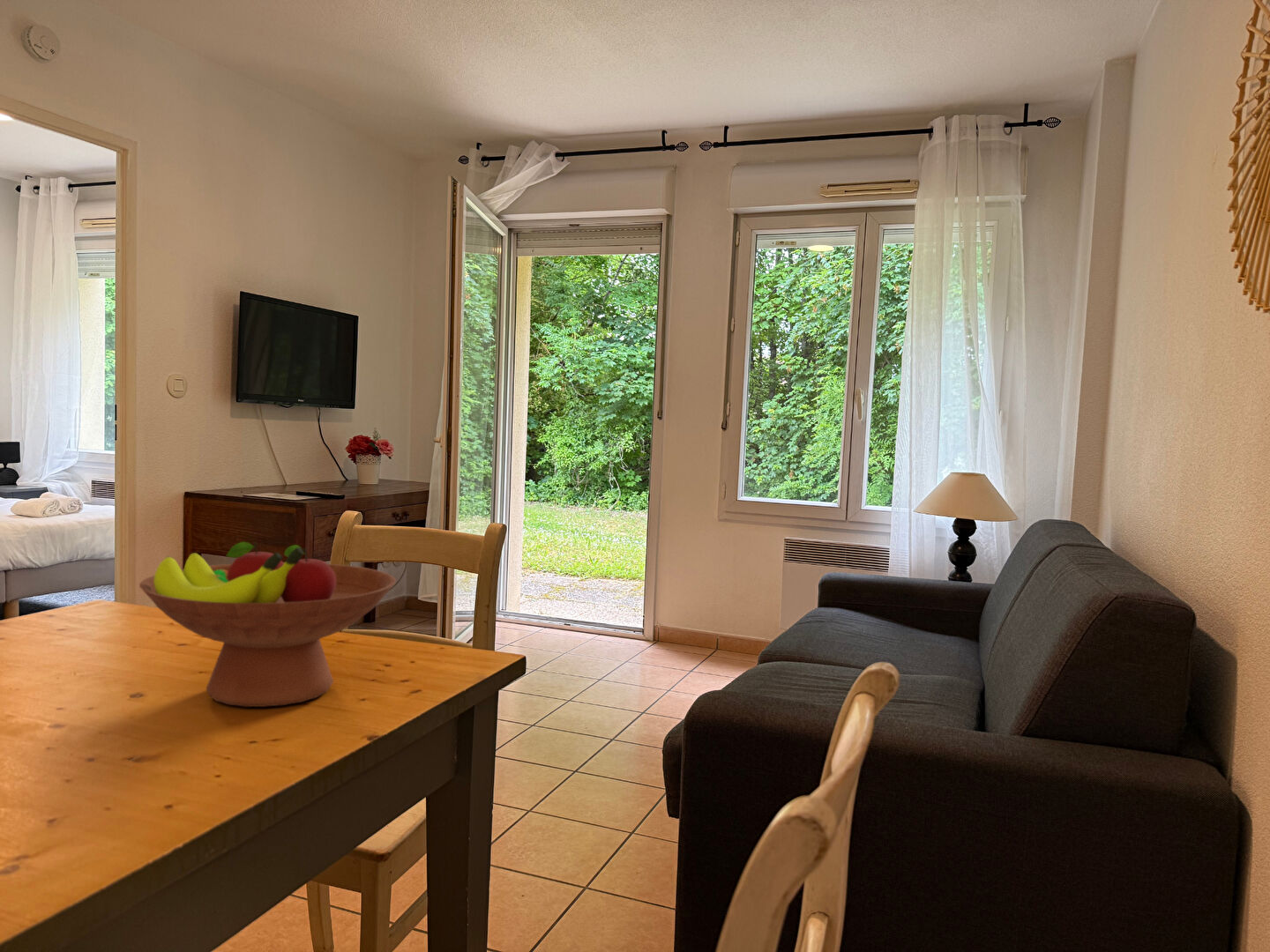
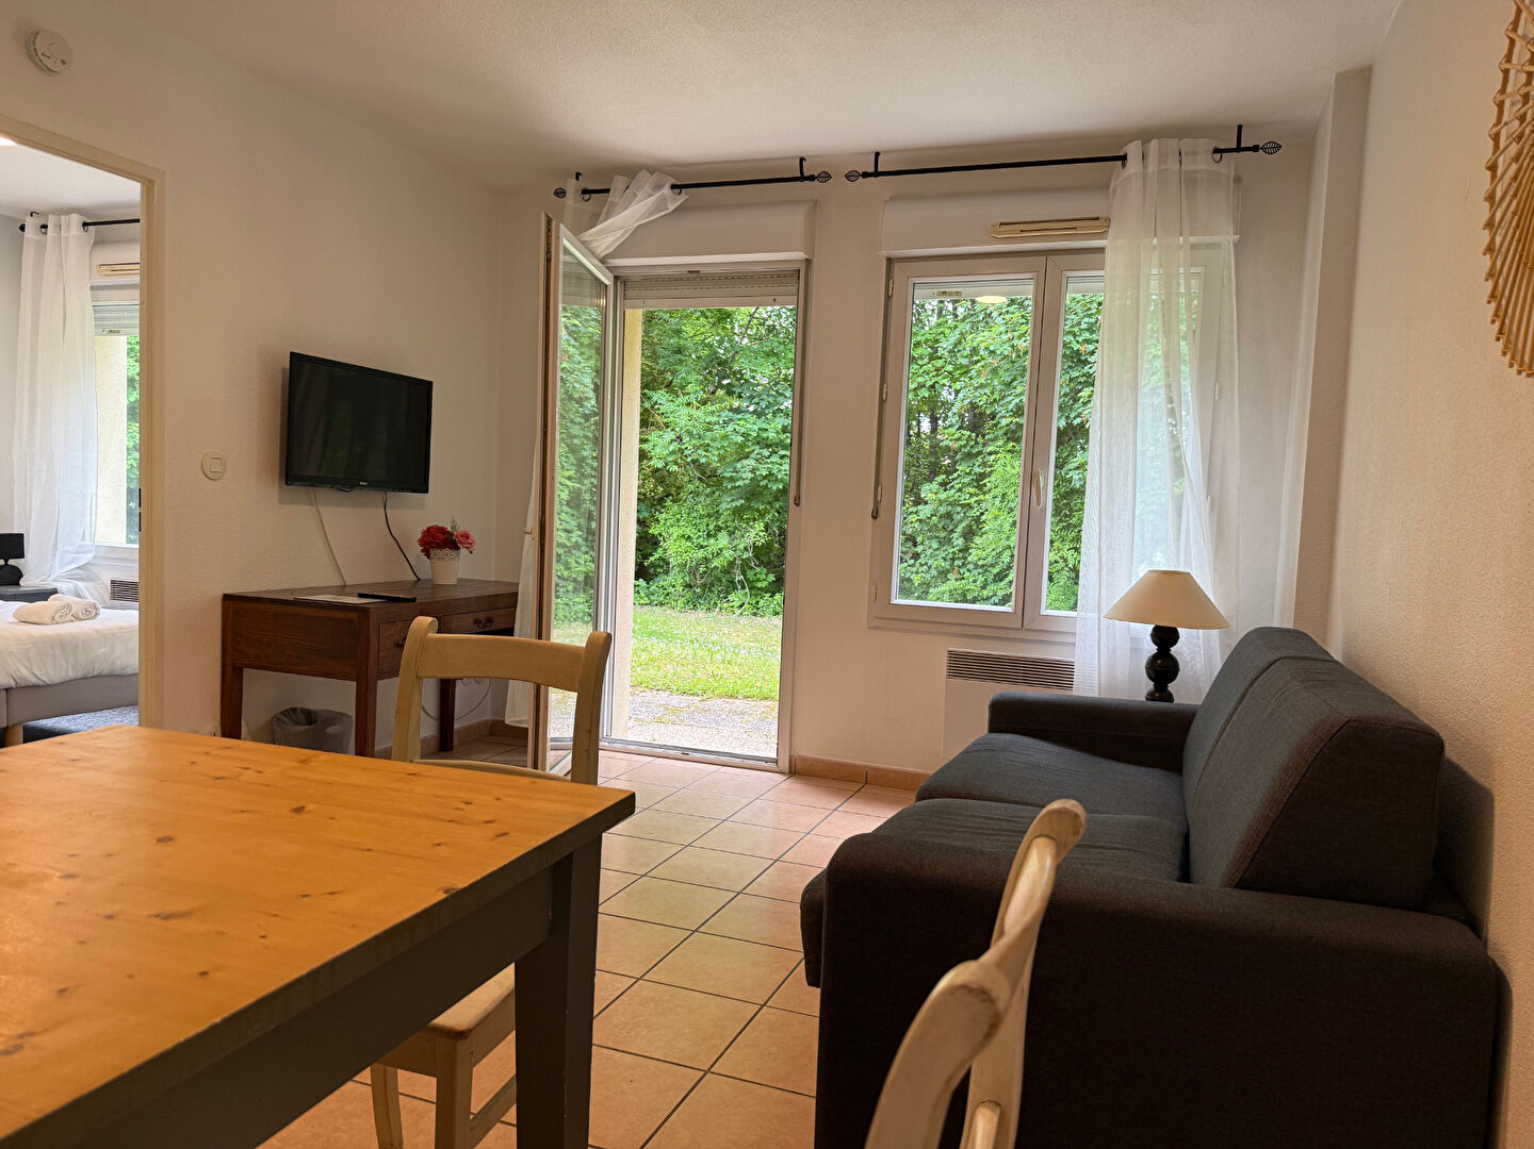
- fruit bowl [138,541,397,708]
